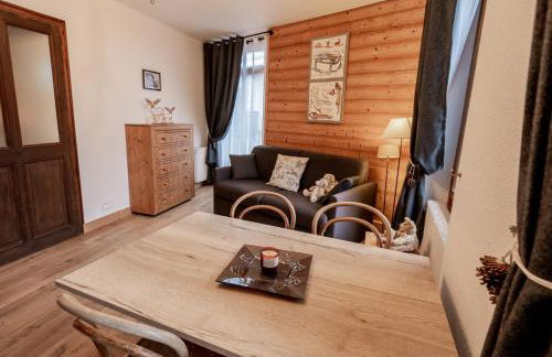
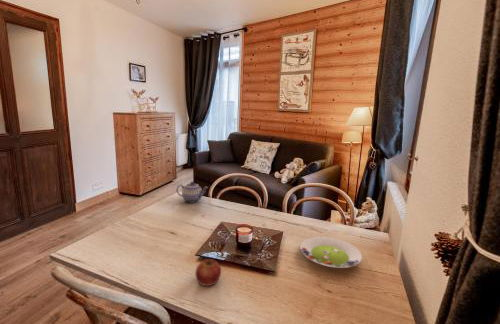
+ teapot [176,181,209,204]
+ apple [194,258,222,287]
+ salad plate [299,236,363,269]
